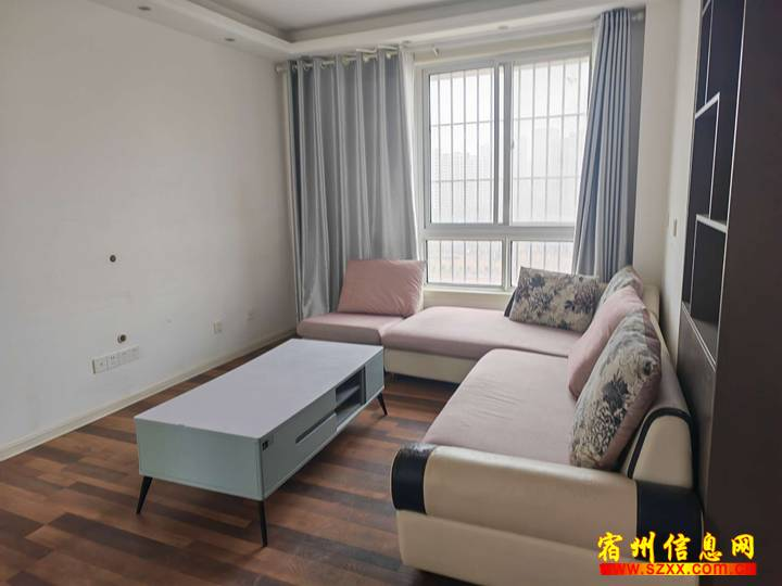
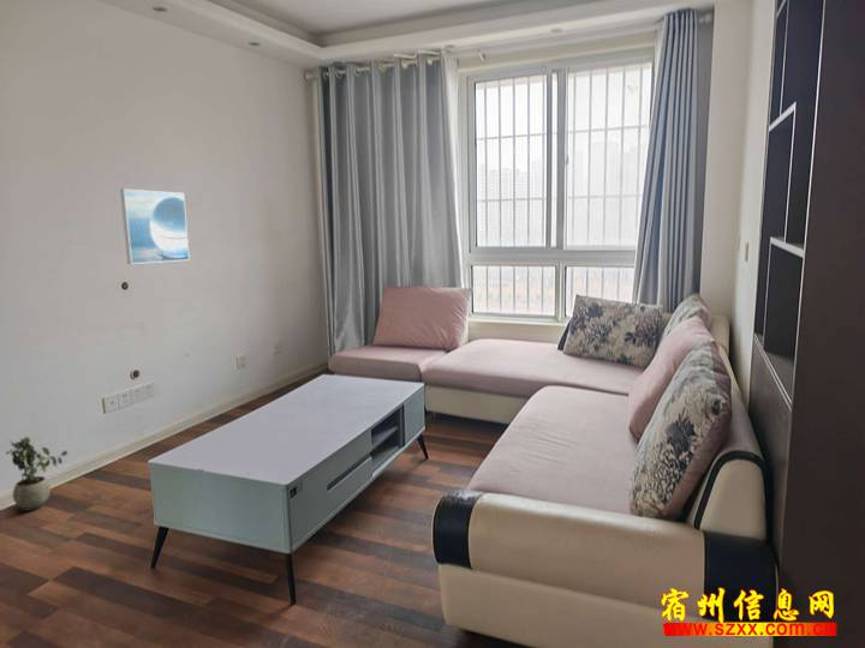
+ potted plant [5,436,68,512]
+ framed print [119,188,191,265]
